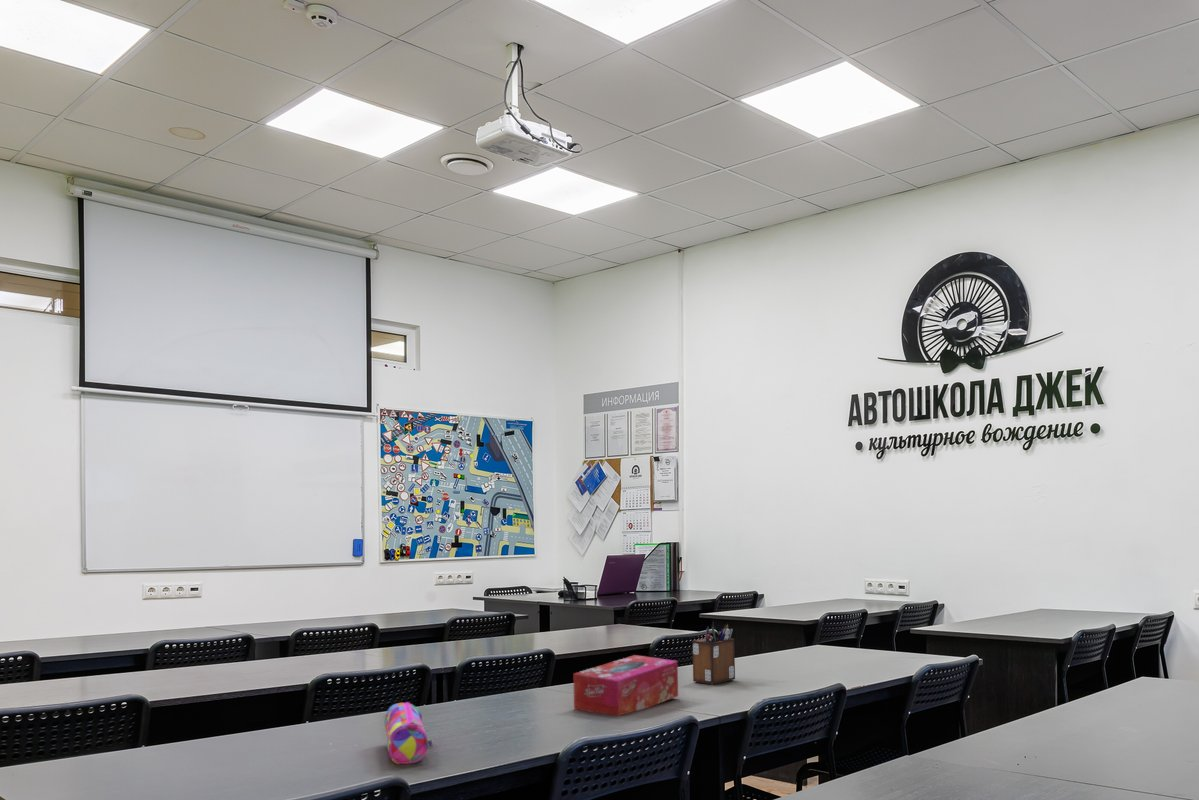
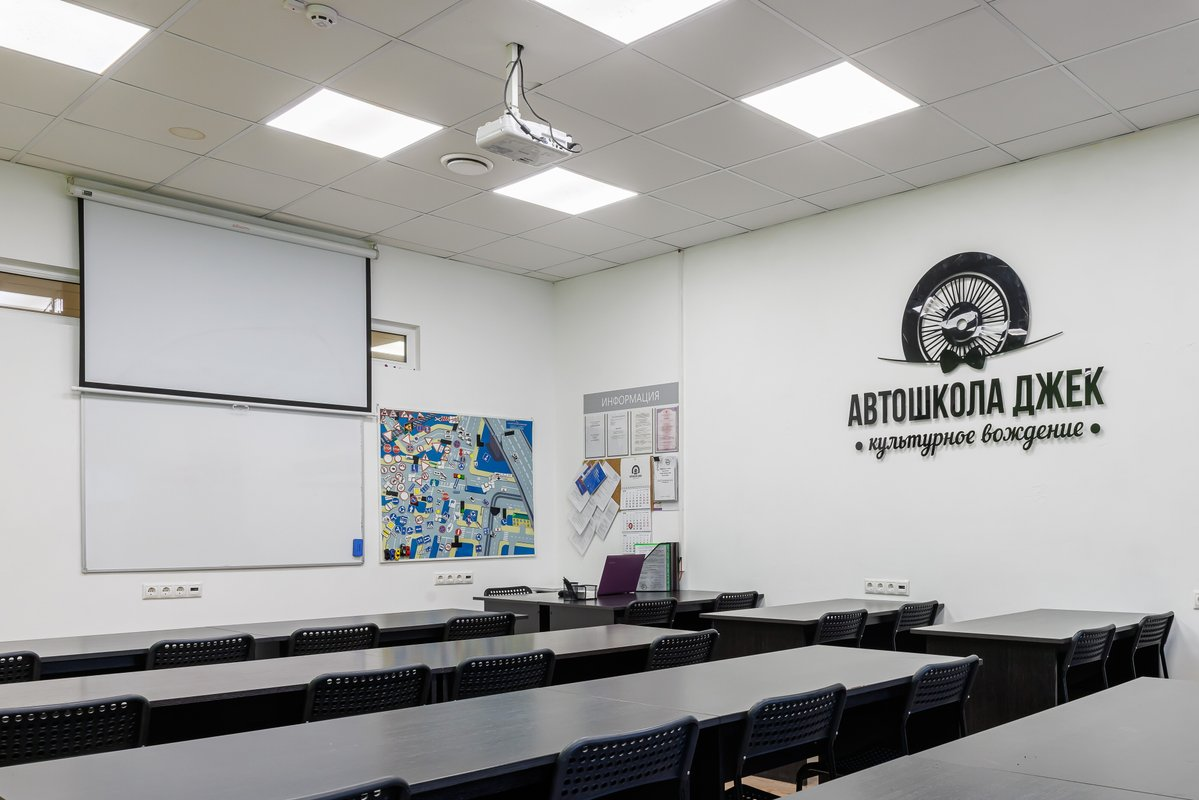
- desk organizer [691,623,736,686]
- tissue box [572,654,679,717]
- pencil case [384,701,434,765]
